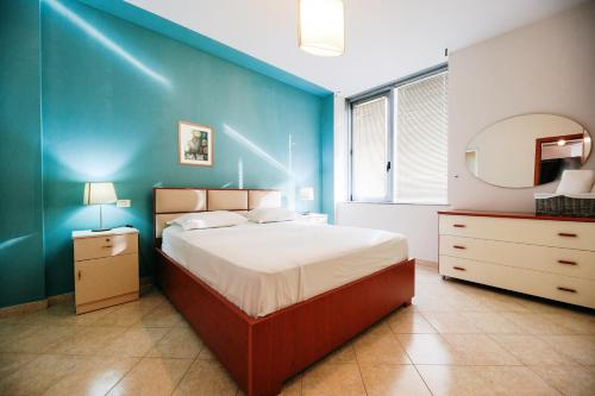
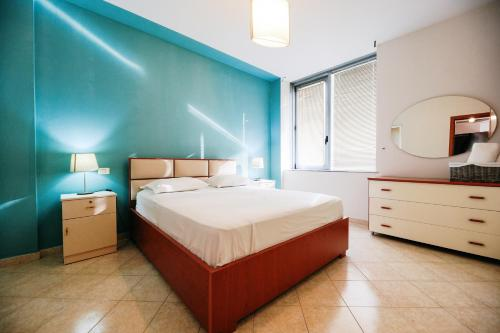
- wall art [176,119,215,169]
